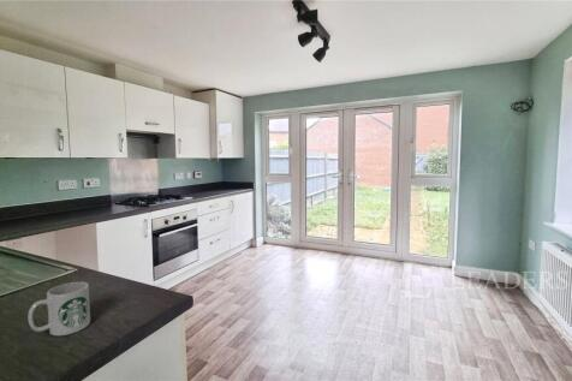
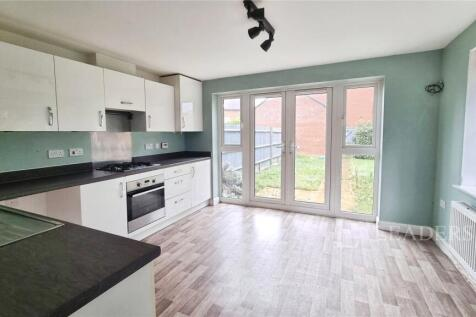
- mug [26,281,91,337]
